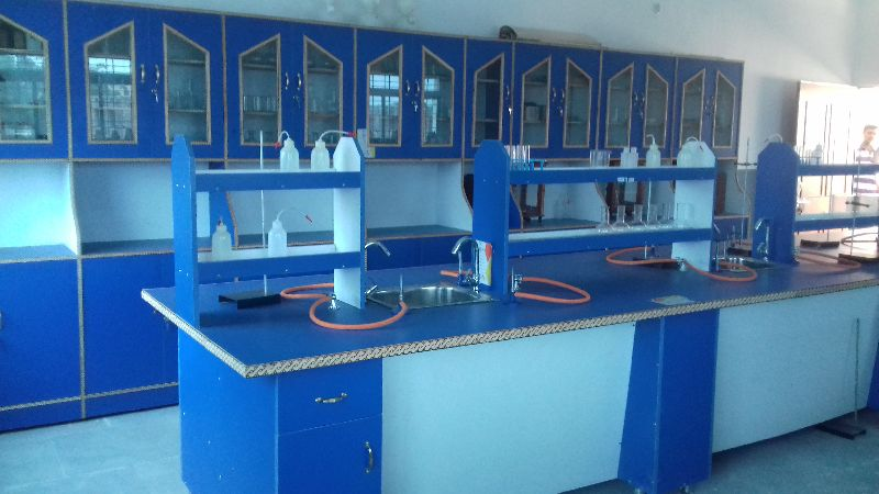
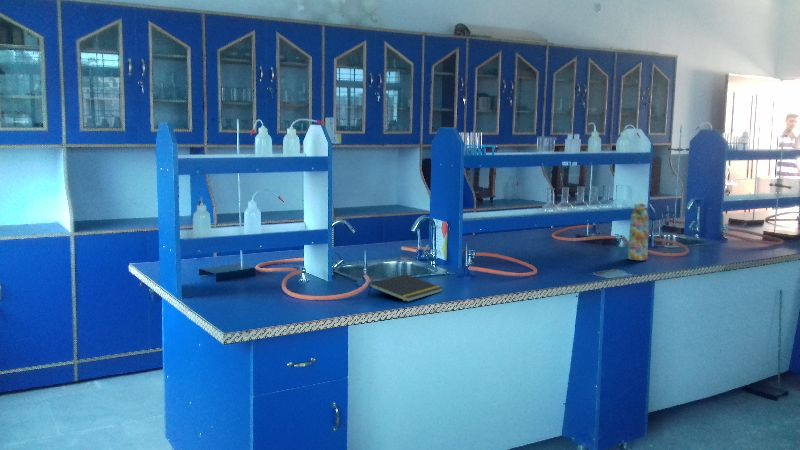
+ water bottle [627,202,649,261]
+ notepad [367,273,443,303]
